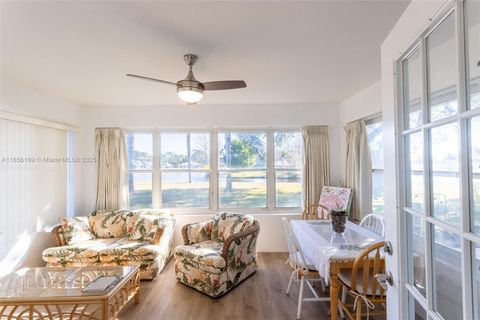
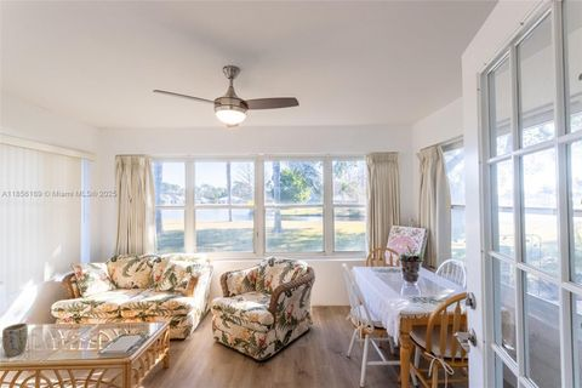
+ plant pot [1,323,29,358]
